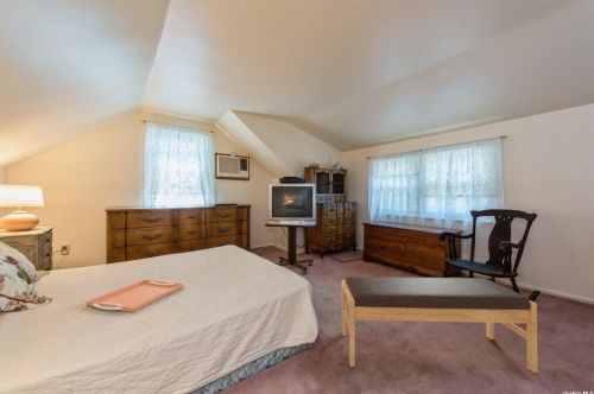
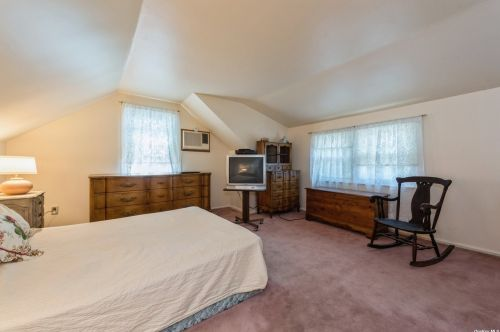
- serving tray [86,279,184,313]
- bench [341,275,538,374]
